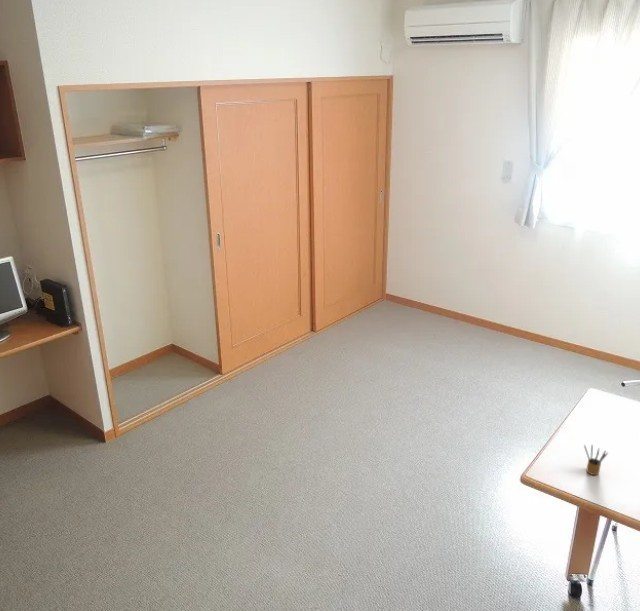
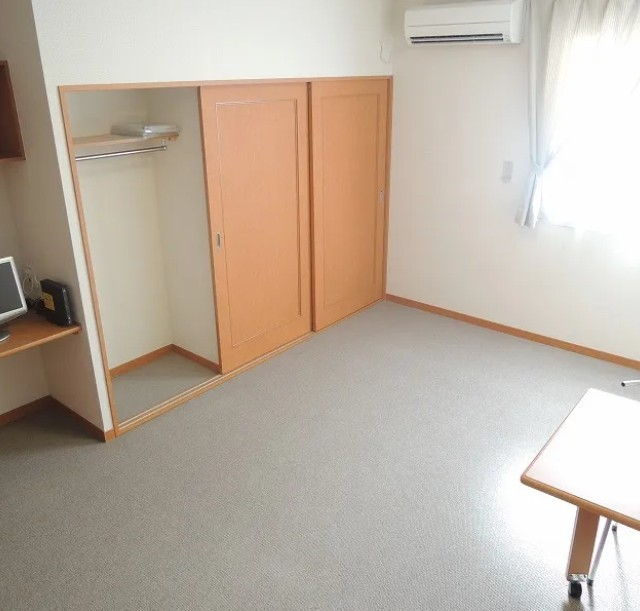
- pencil box [583,444,609,476]
